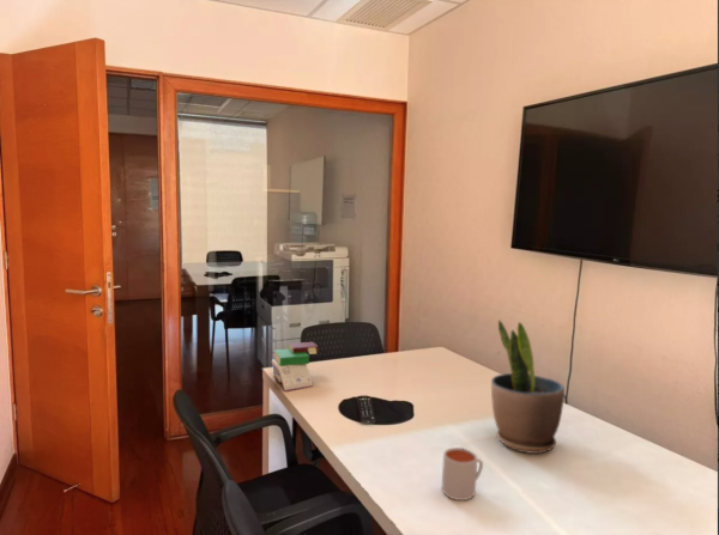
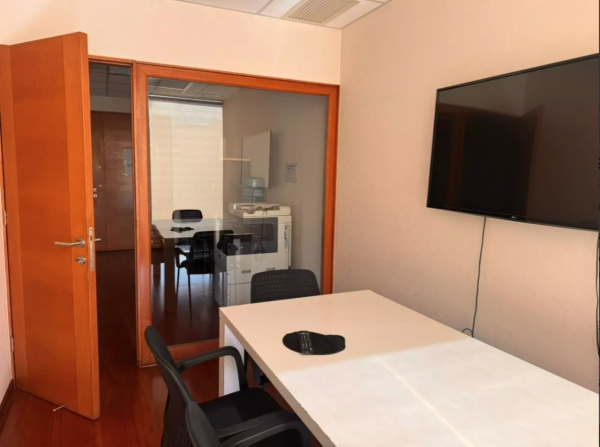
- potted plant [490,318,566,455]
- mug [441,446,484,501]
- book [270,341,319,393]
